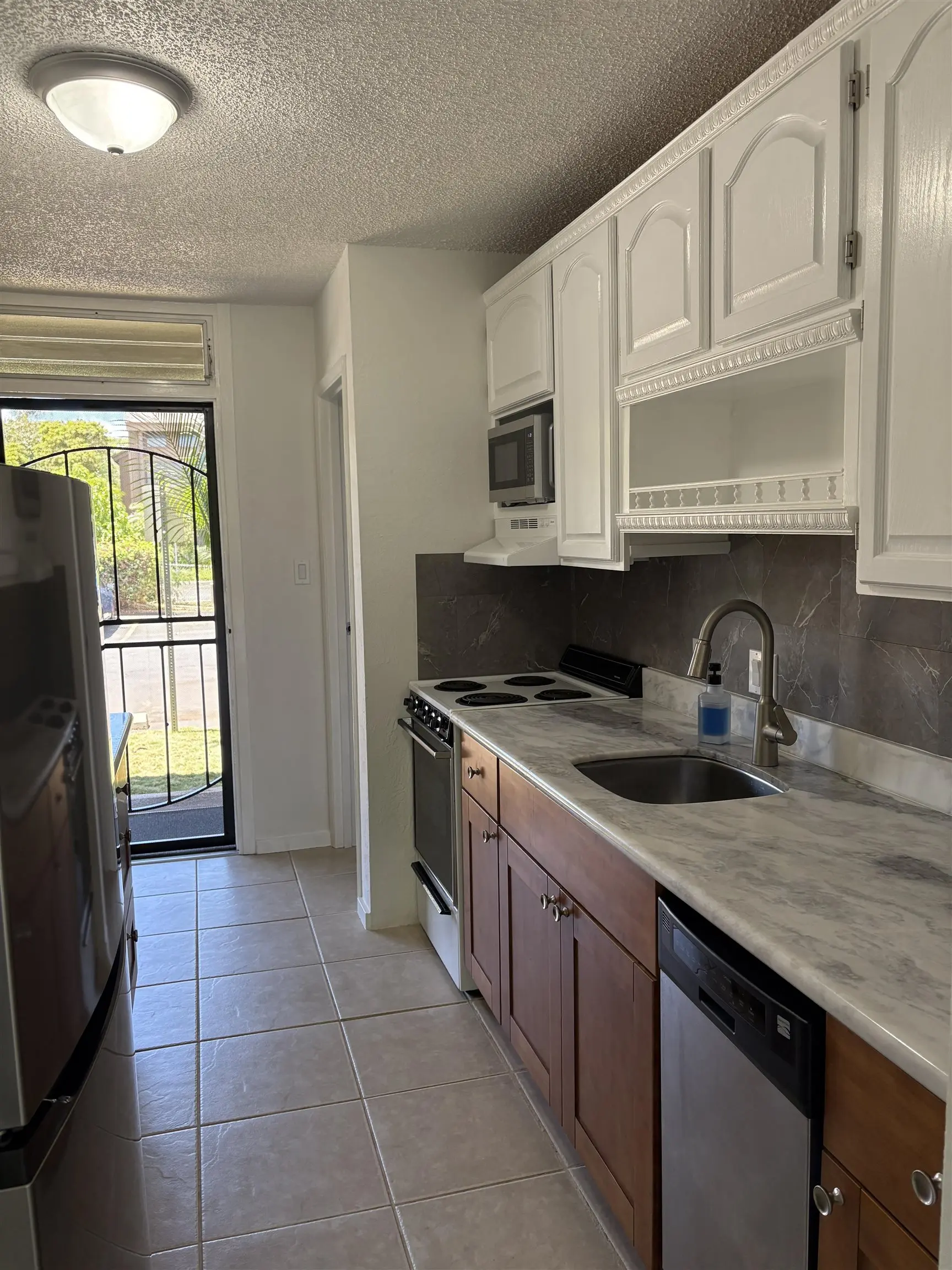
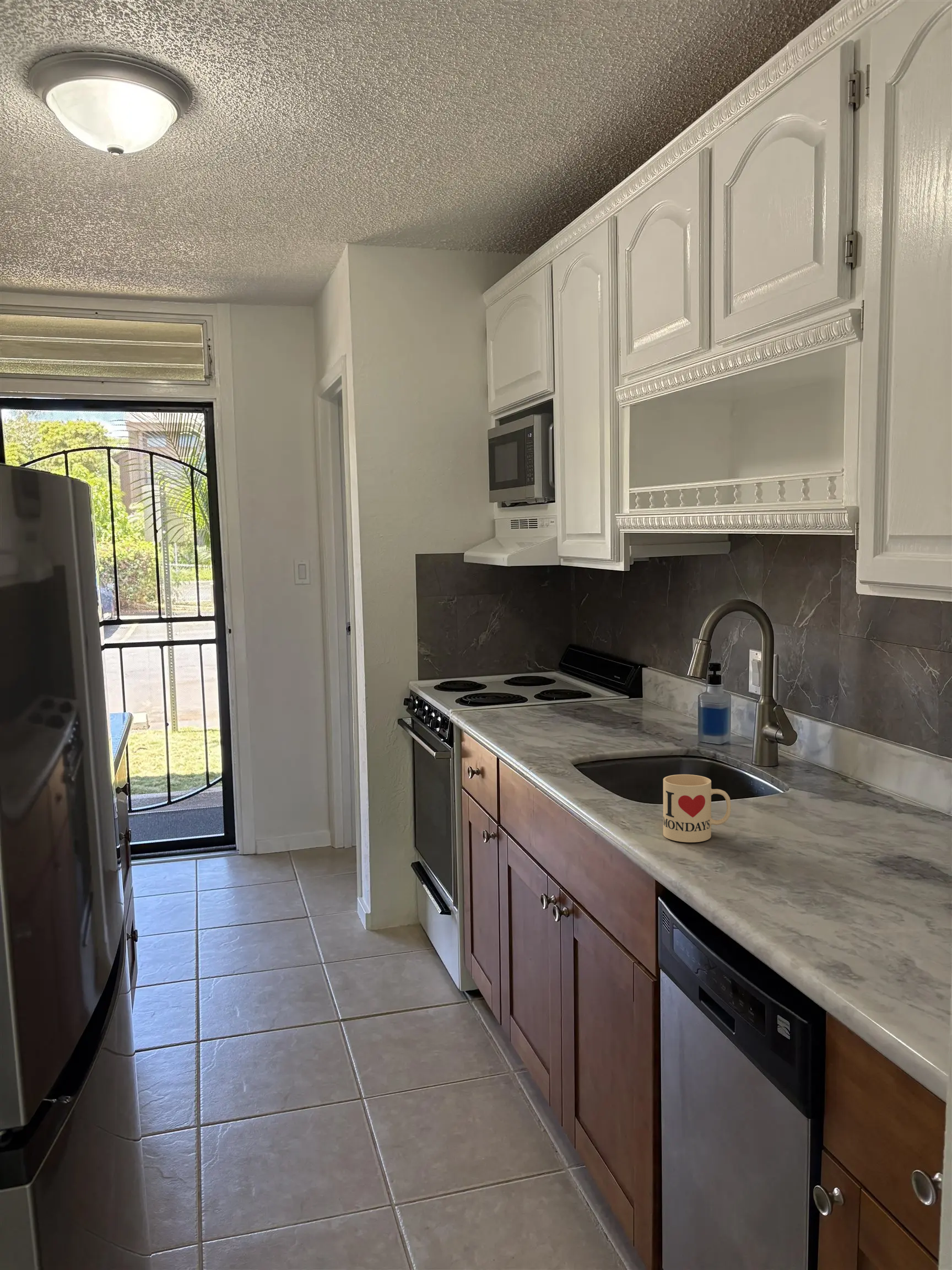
+ mug [663,774,732,843]
